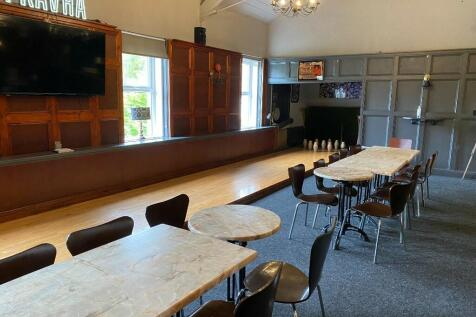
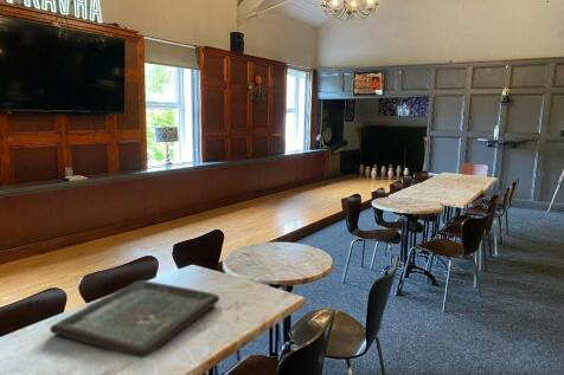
+ board game [49,279,220,360]
